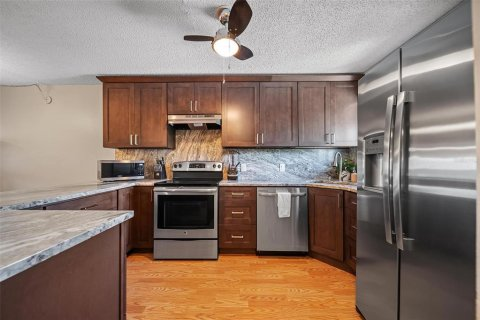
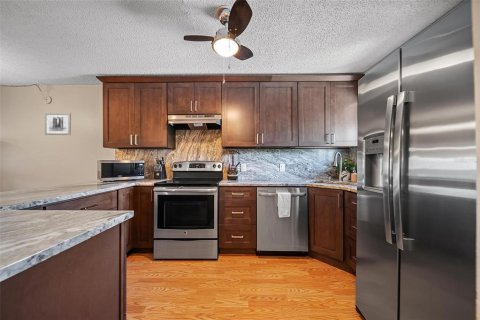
+ wall art [44,112,72,136]
